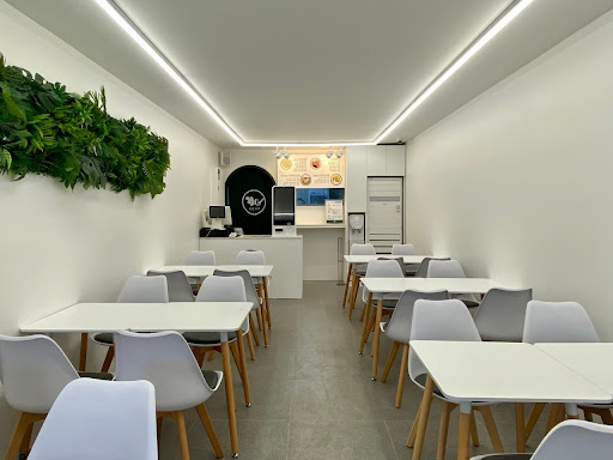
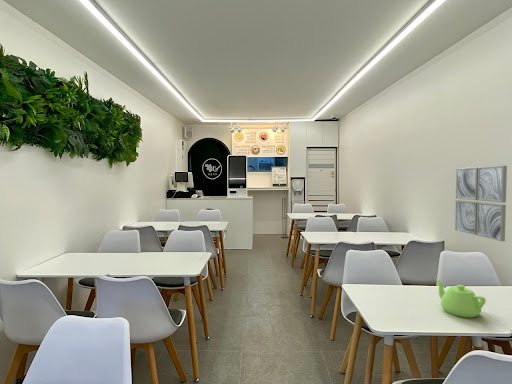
+ teapot [434,278,487,319]
+ wall art [454,165,508,242]
